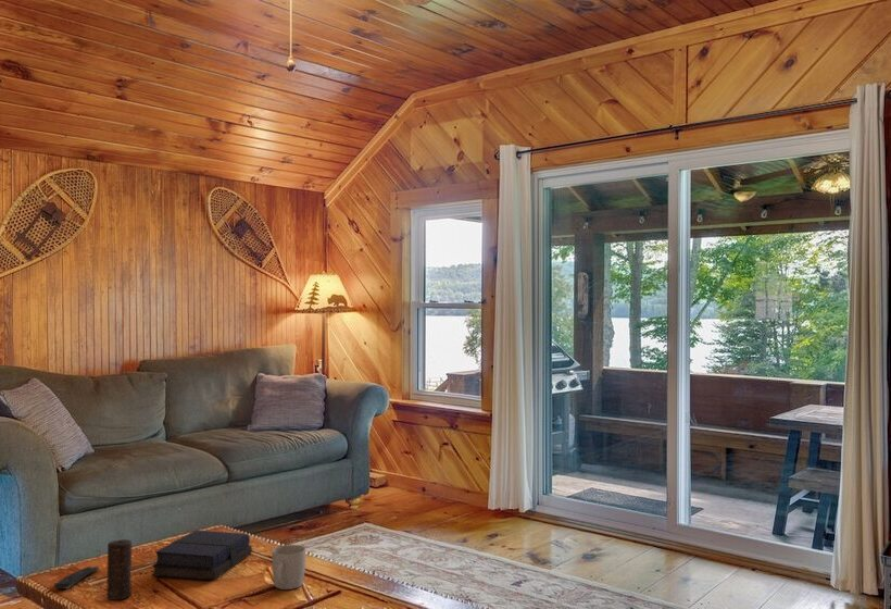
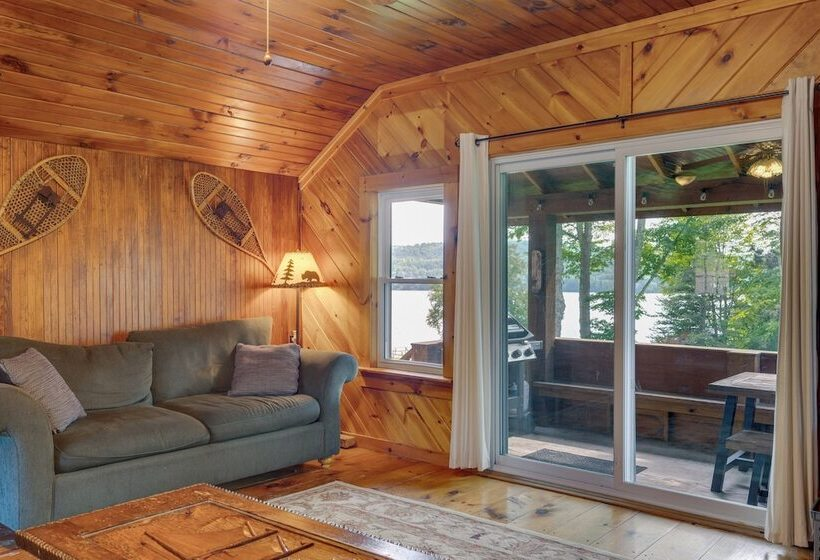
- candle [105,538,133,601]
- remote control [53,566,100,591]
- mug [271,544,306,591]
- book [150,530,253,581]
